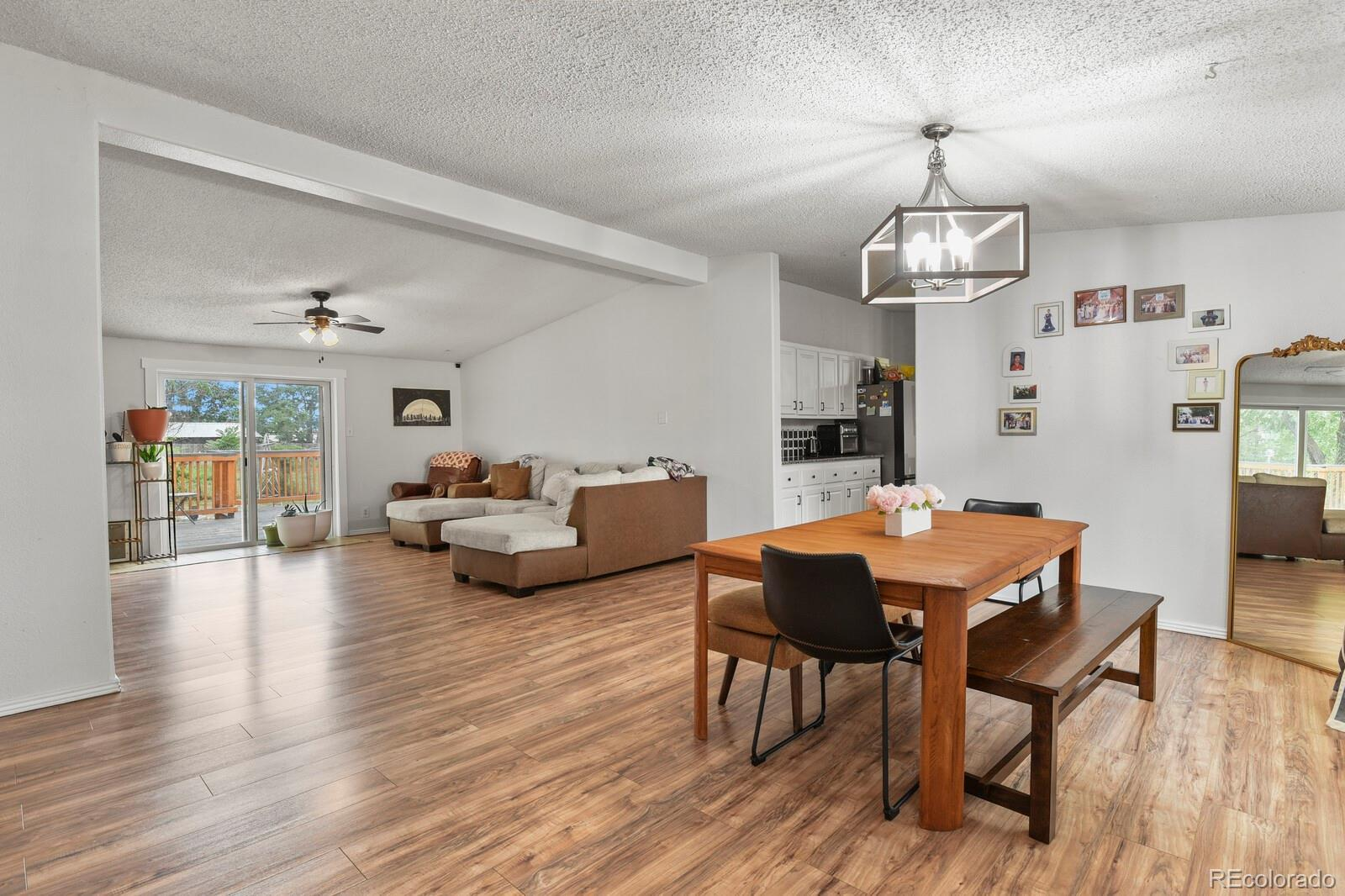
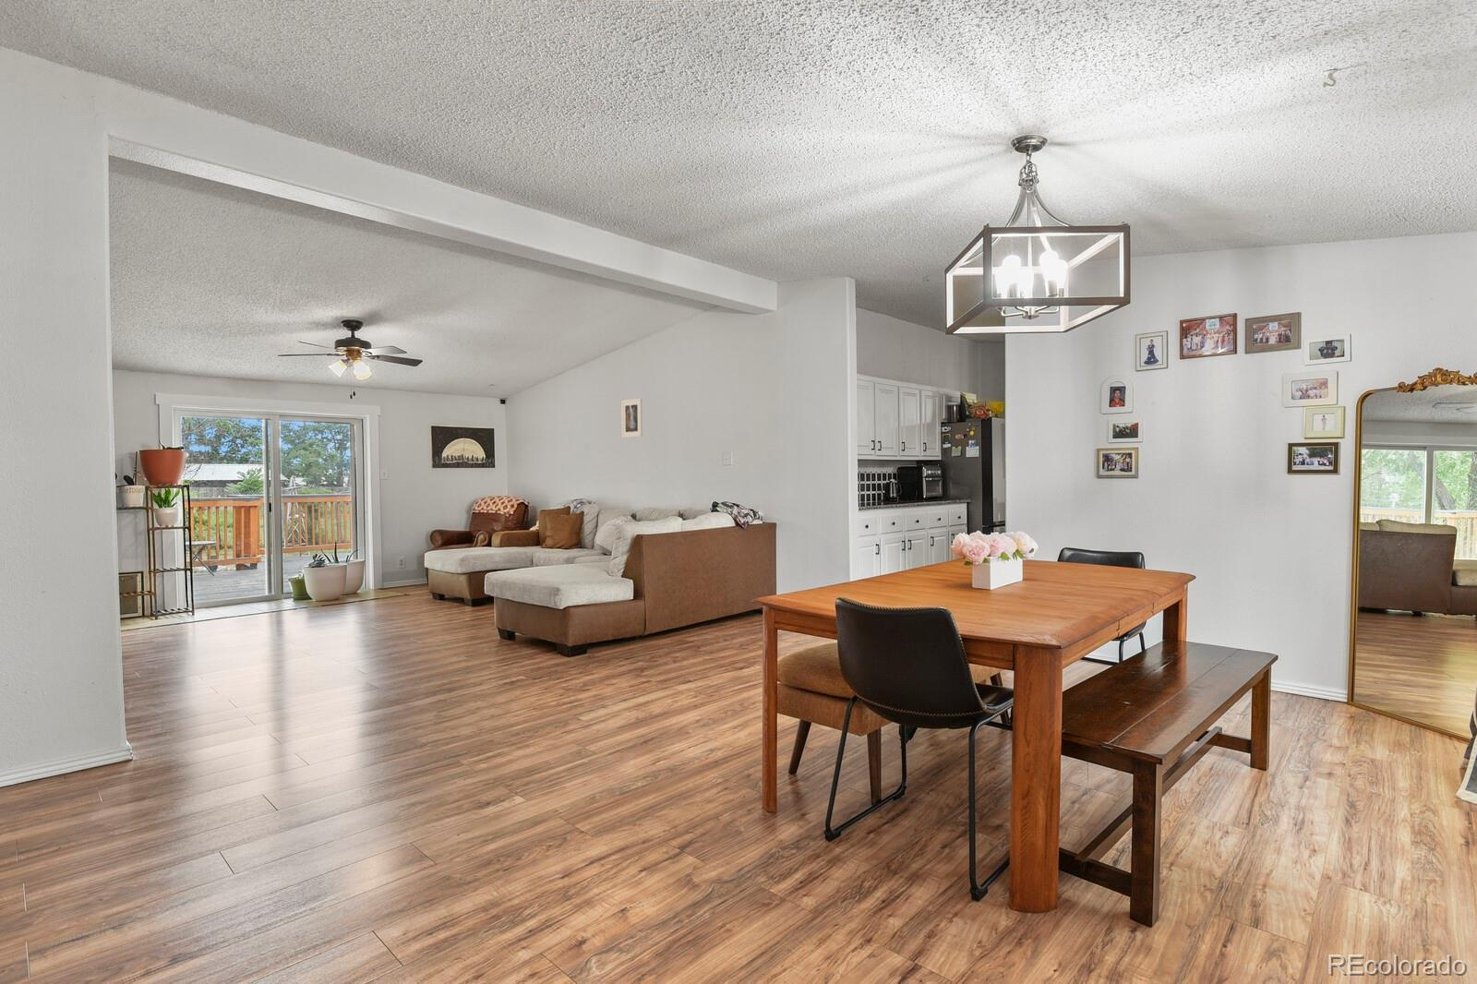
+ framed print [620,398,644,438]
